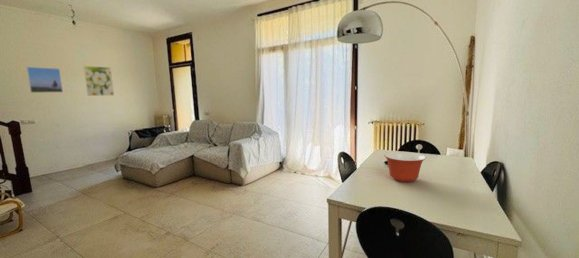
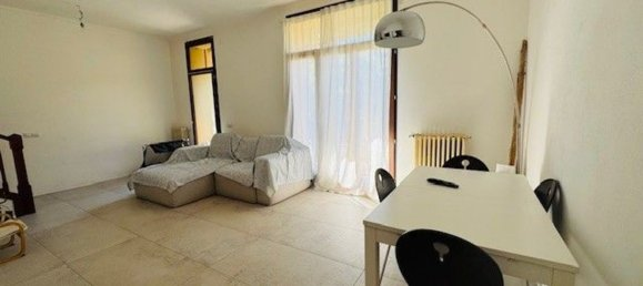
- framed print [82,65,115,97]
- mixing bowl [383,151,427,183]
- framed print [25,66,64,94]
